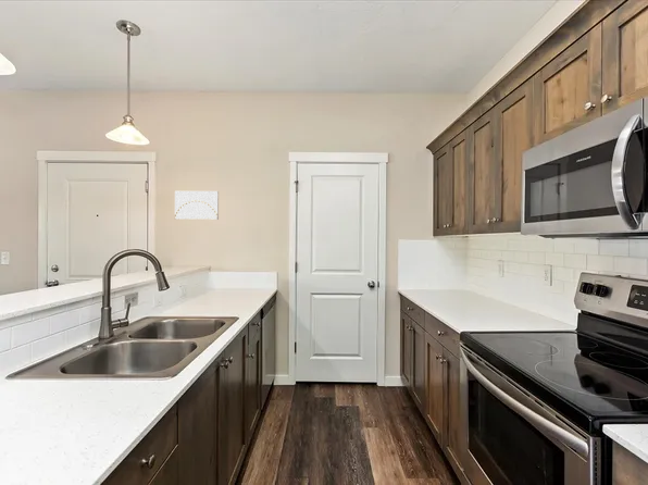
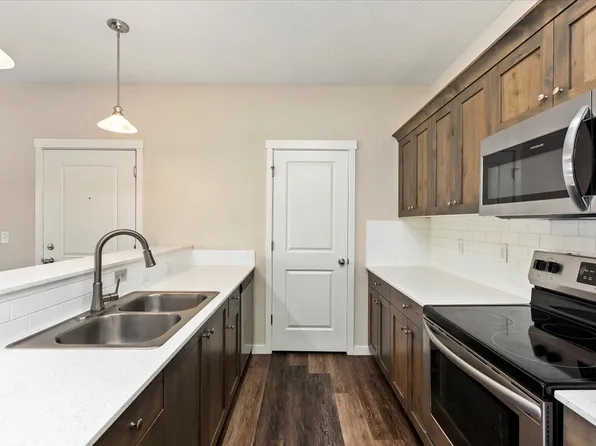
- wall art [174,190,220,221]
